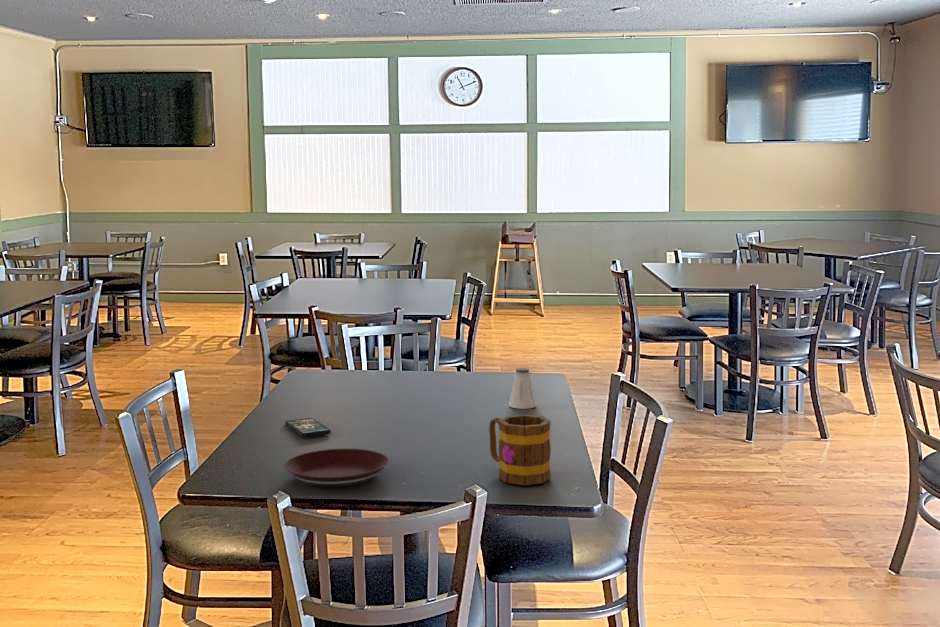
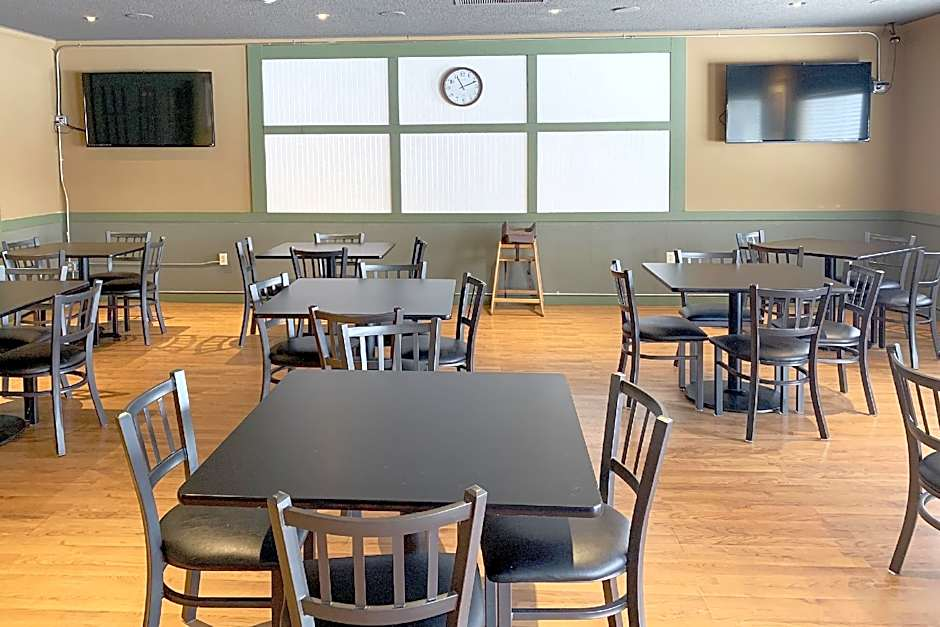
- mug [488,414,552,486]
- plate [284,448,390,488]
- smartphone [284,417,332,438]
- saltshaker [508,367,537,410]
